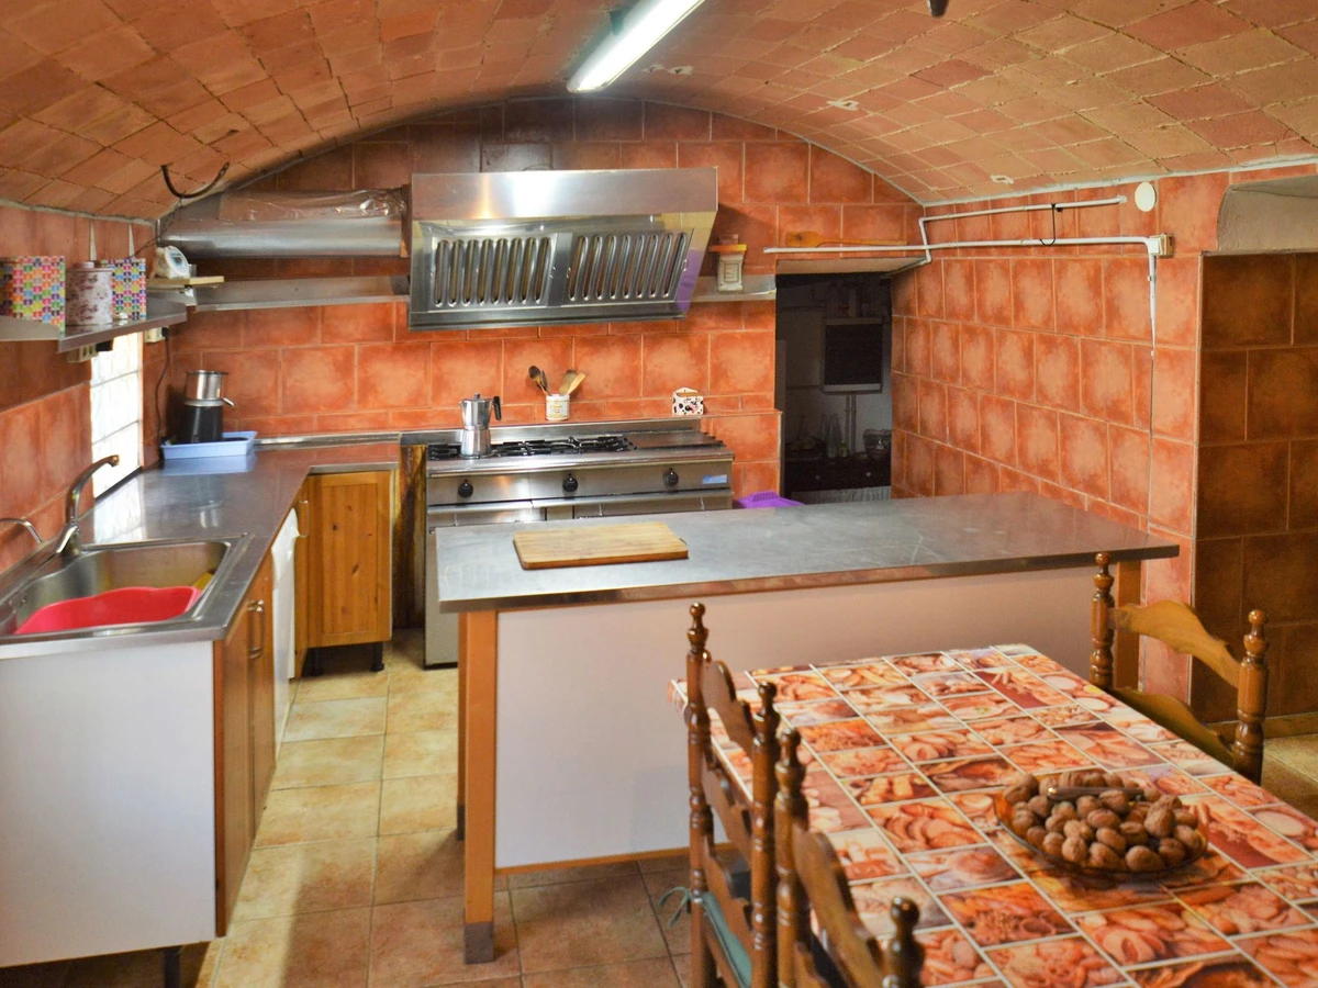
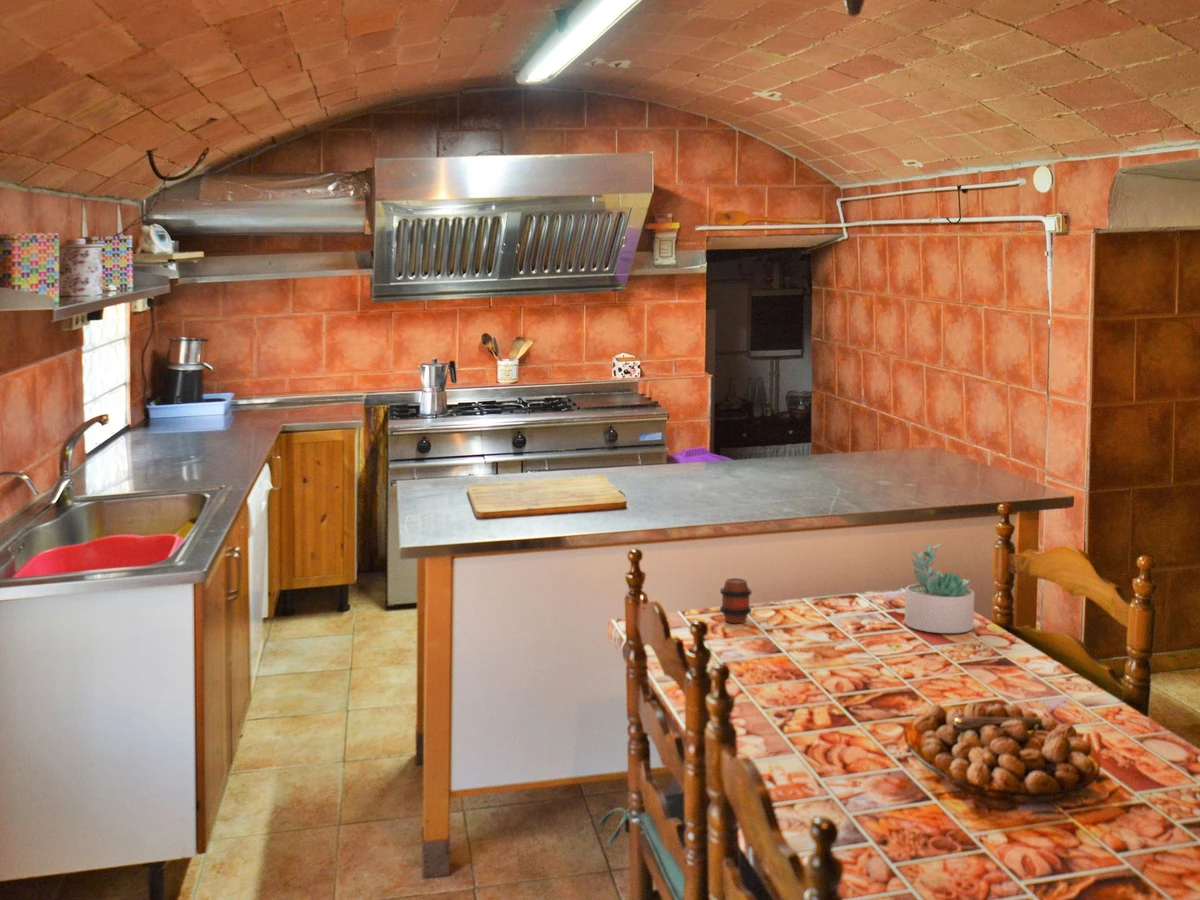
+ succulent plant [904,542,976,634]
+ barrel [719,577,753,624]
